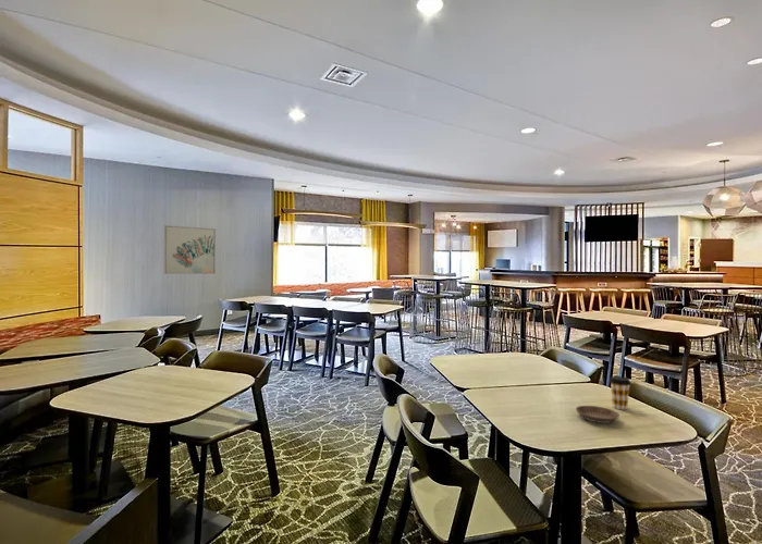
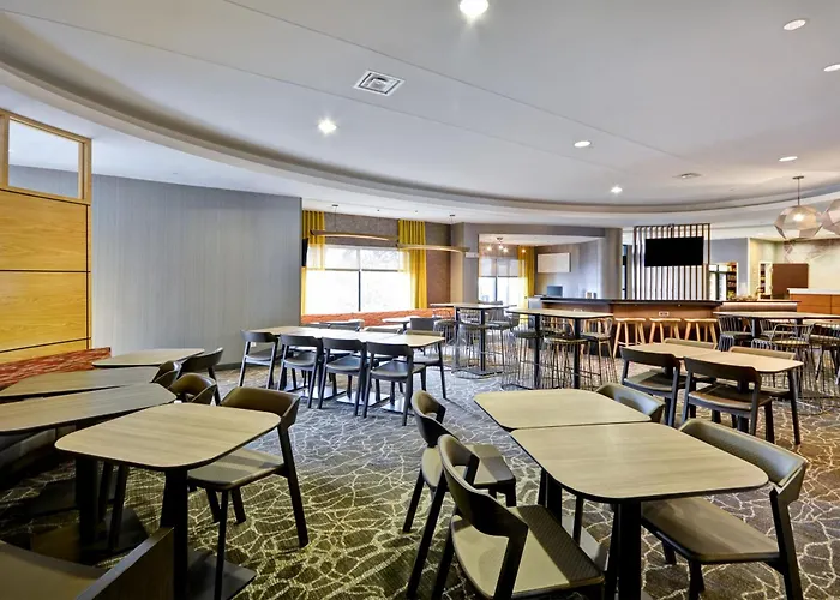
- wall art [163,224,217,275]
- saucer [575,405,620,424]
- coffee cup [609,375,632,410]
